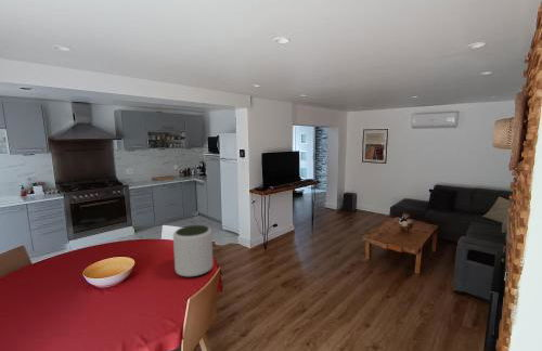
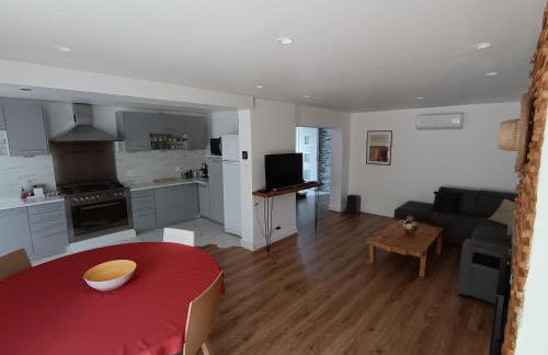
- plant pot [172,224,214,277]
